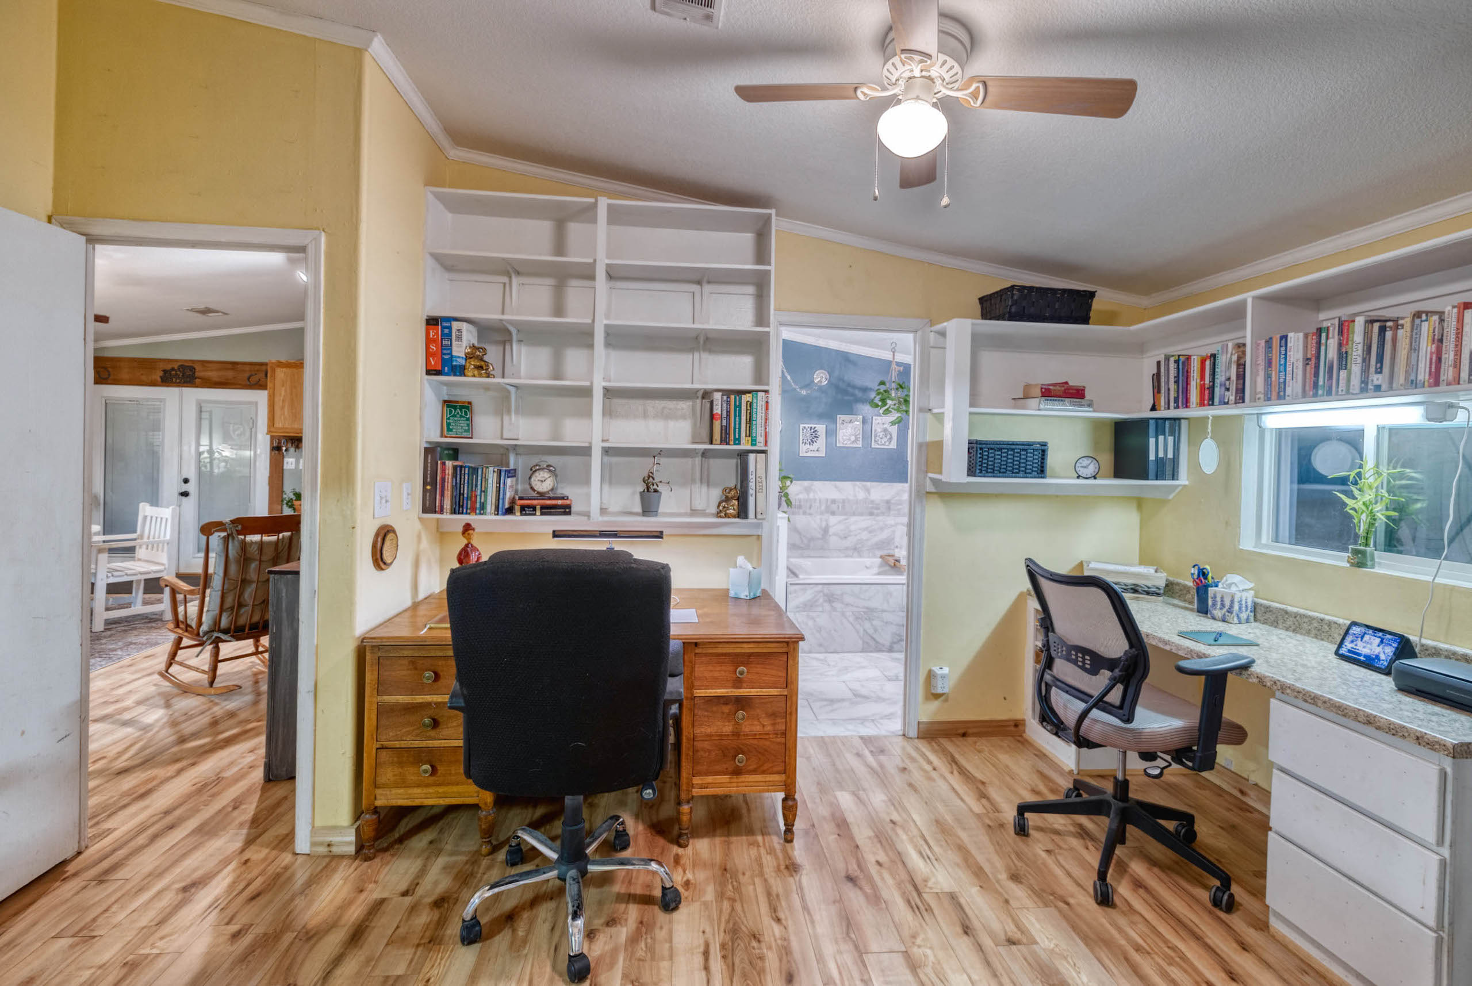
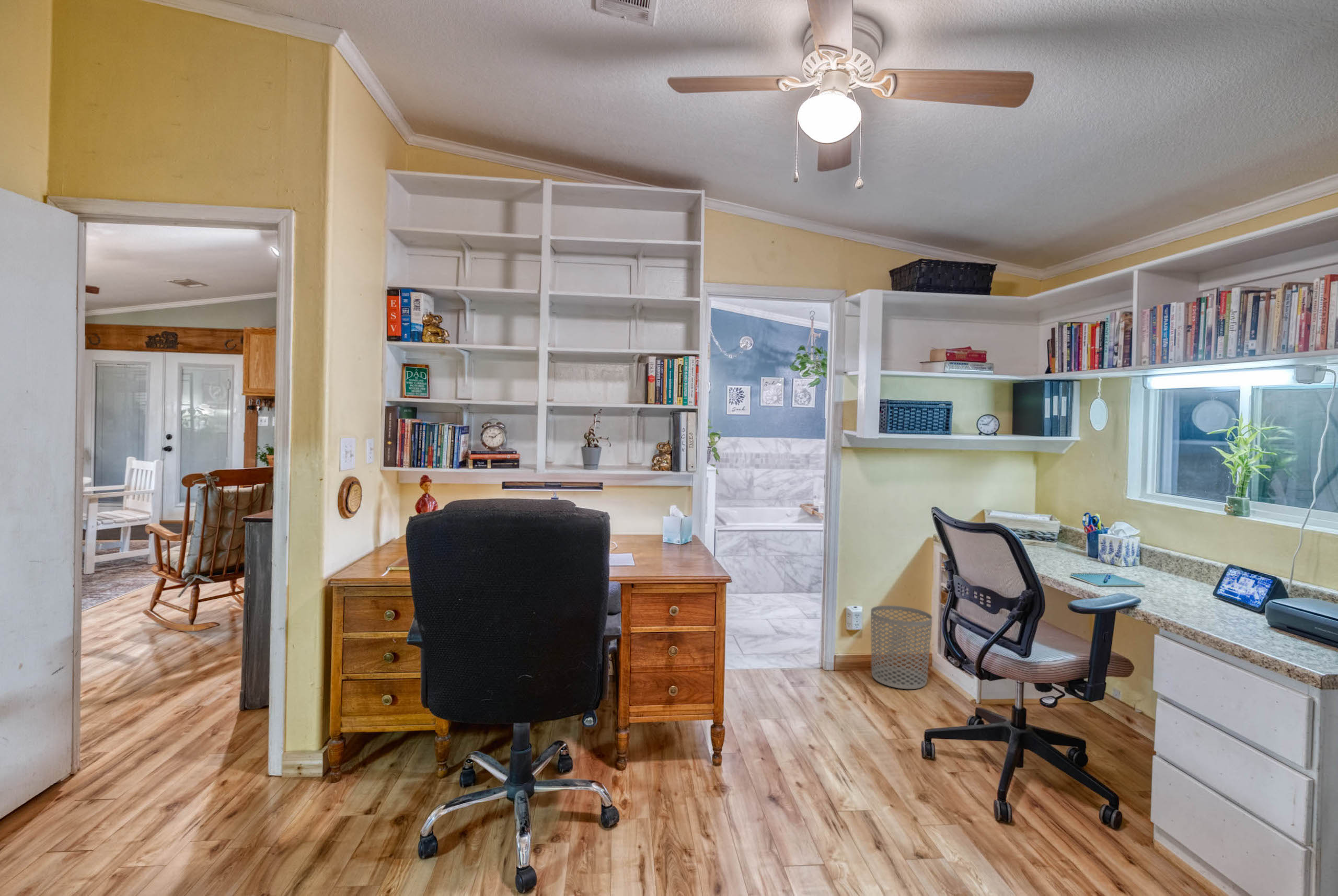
+ waste bin [870,605,933,690]
